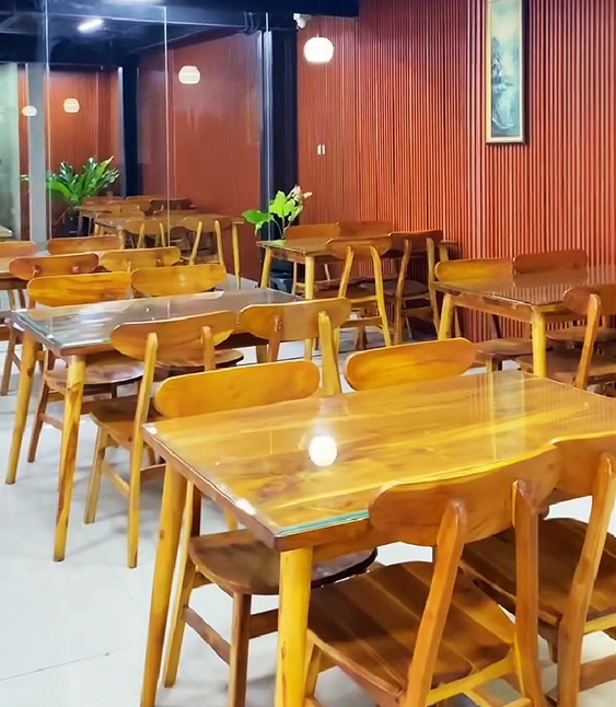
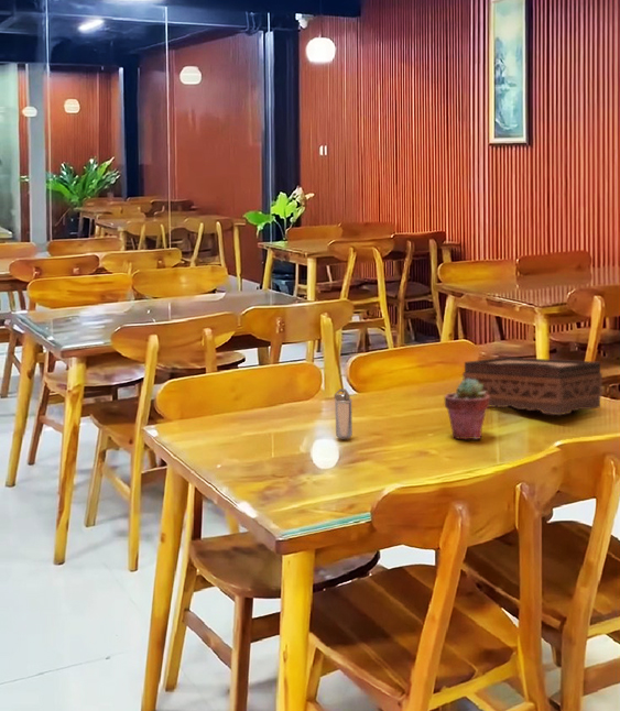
+ potted succulent [444,379,490,440]
+ tissue box [461,357,603,416]
+ shaker [334,387,353,440]
